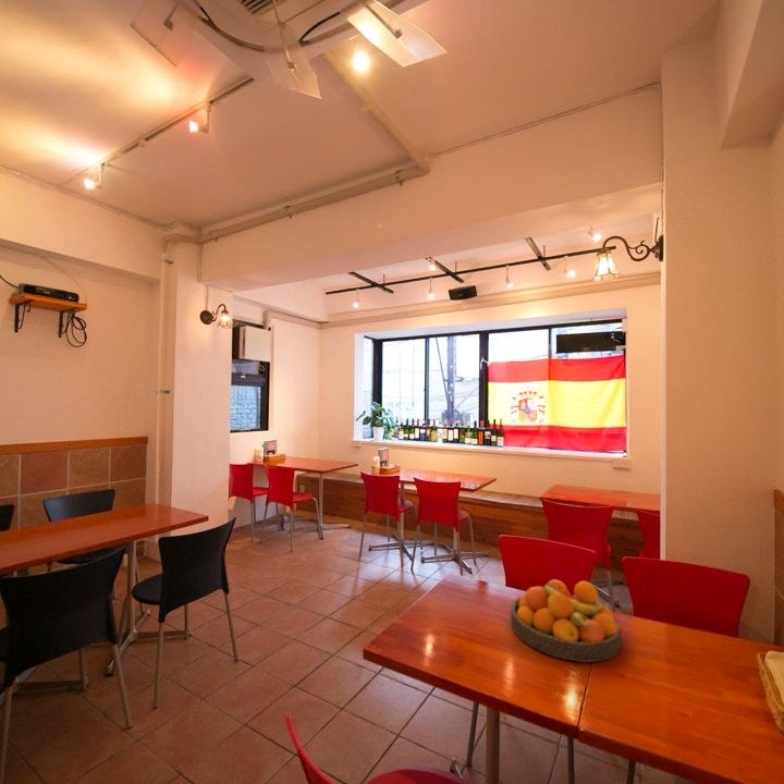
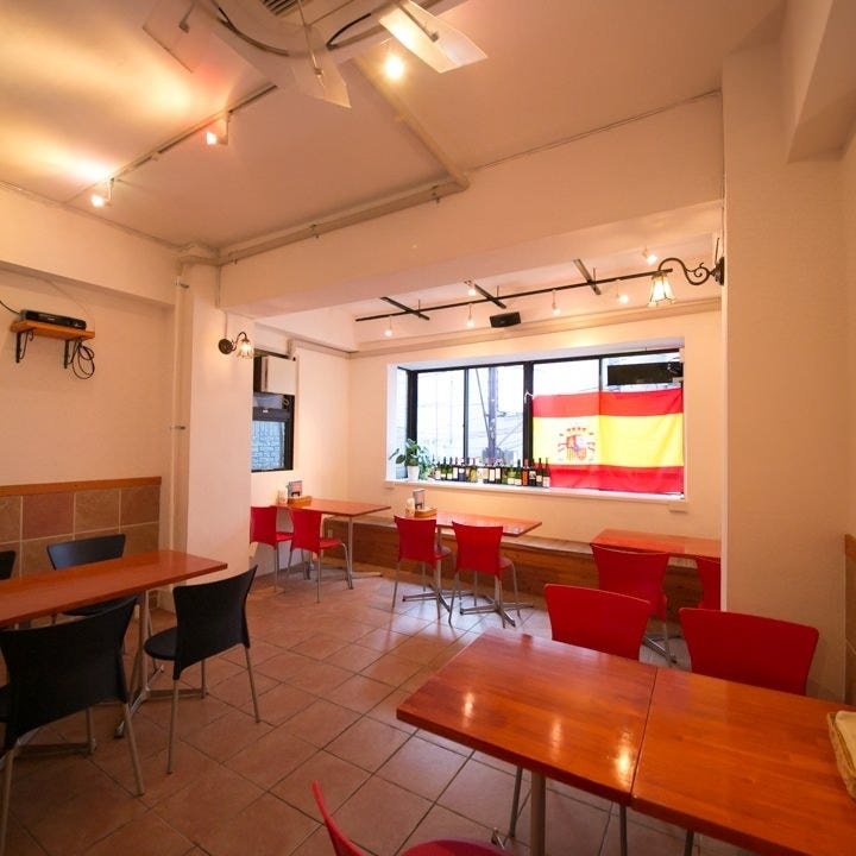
- fruit bowl [510,578,623,663]
